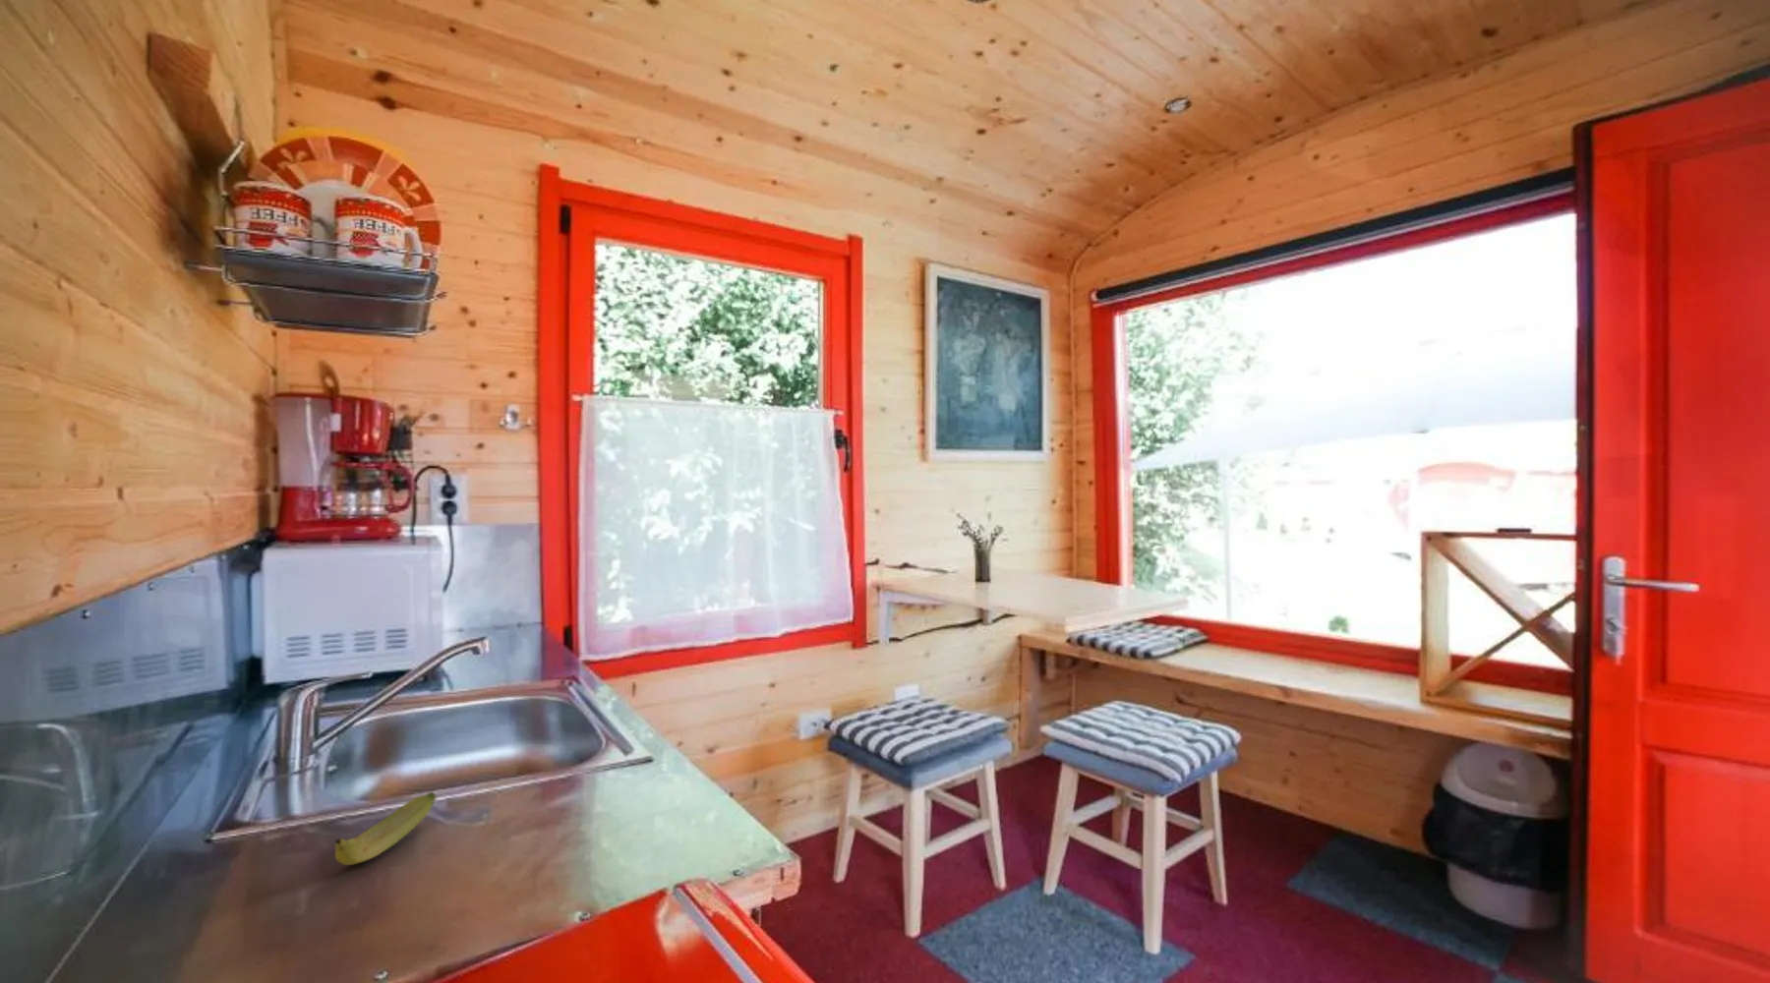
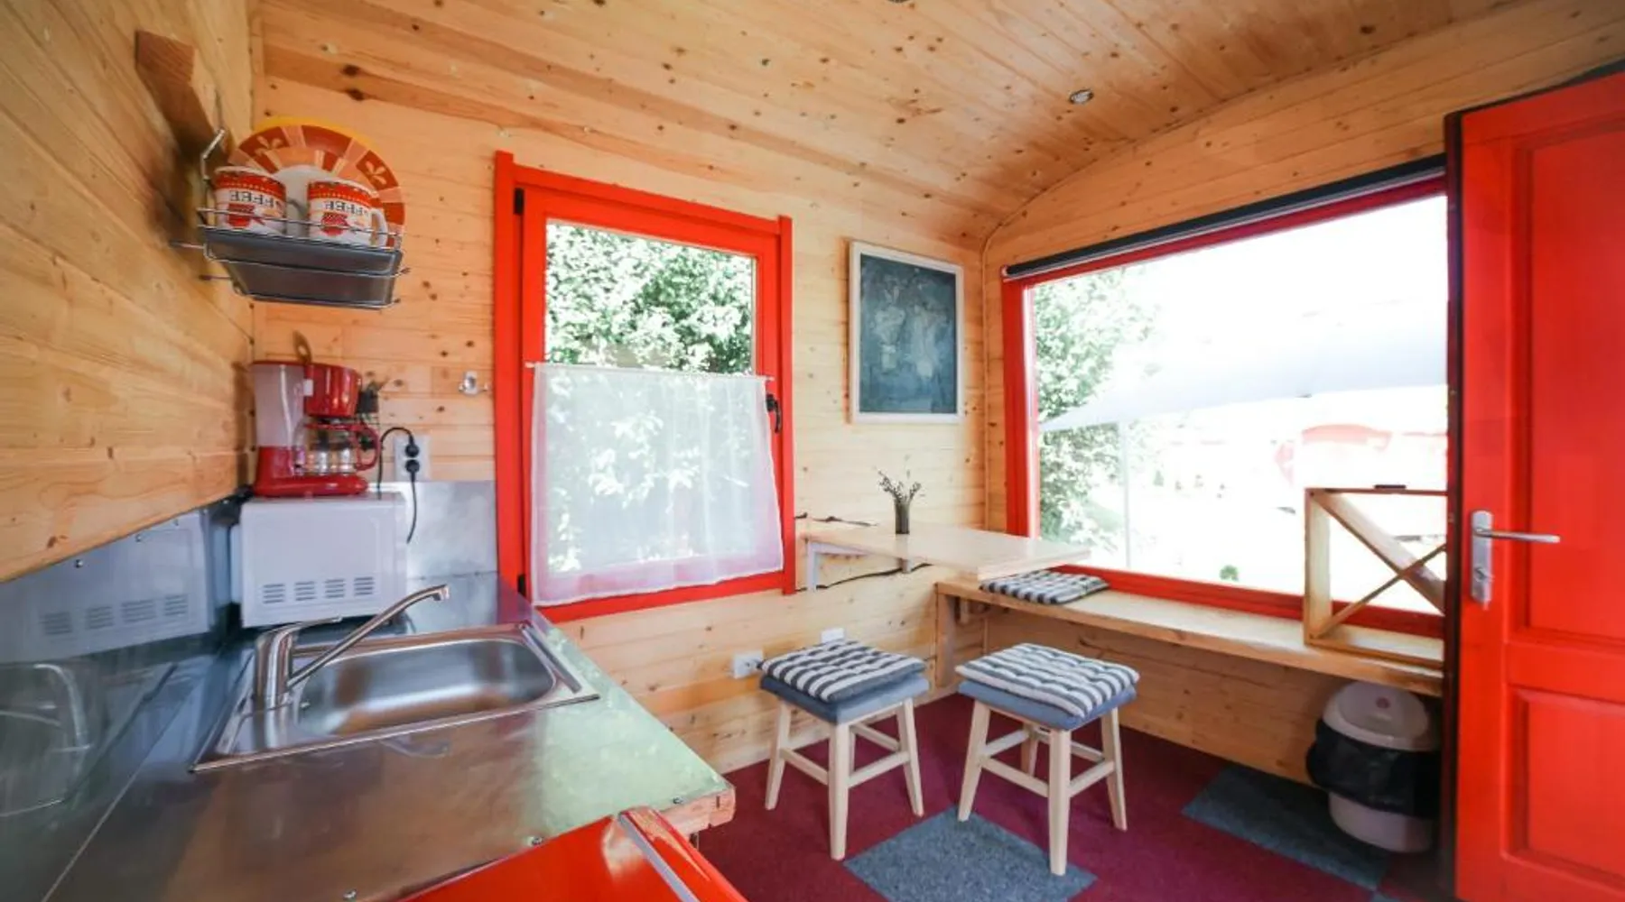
- banana [334,791,437,866]
